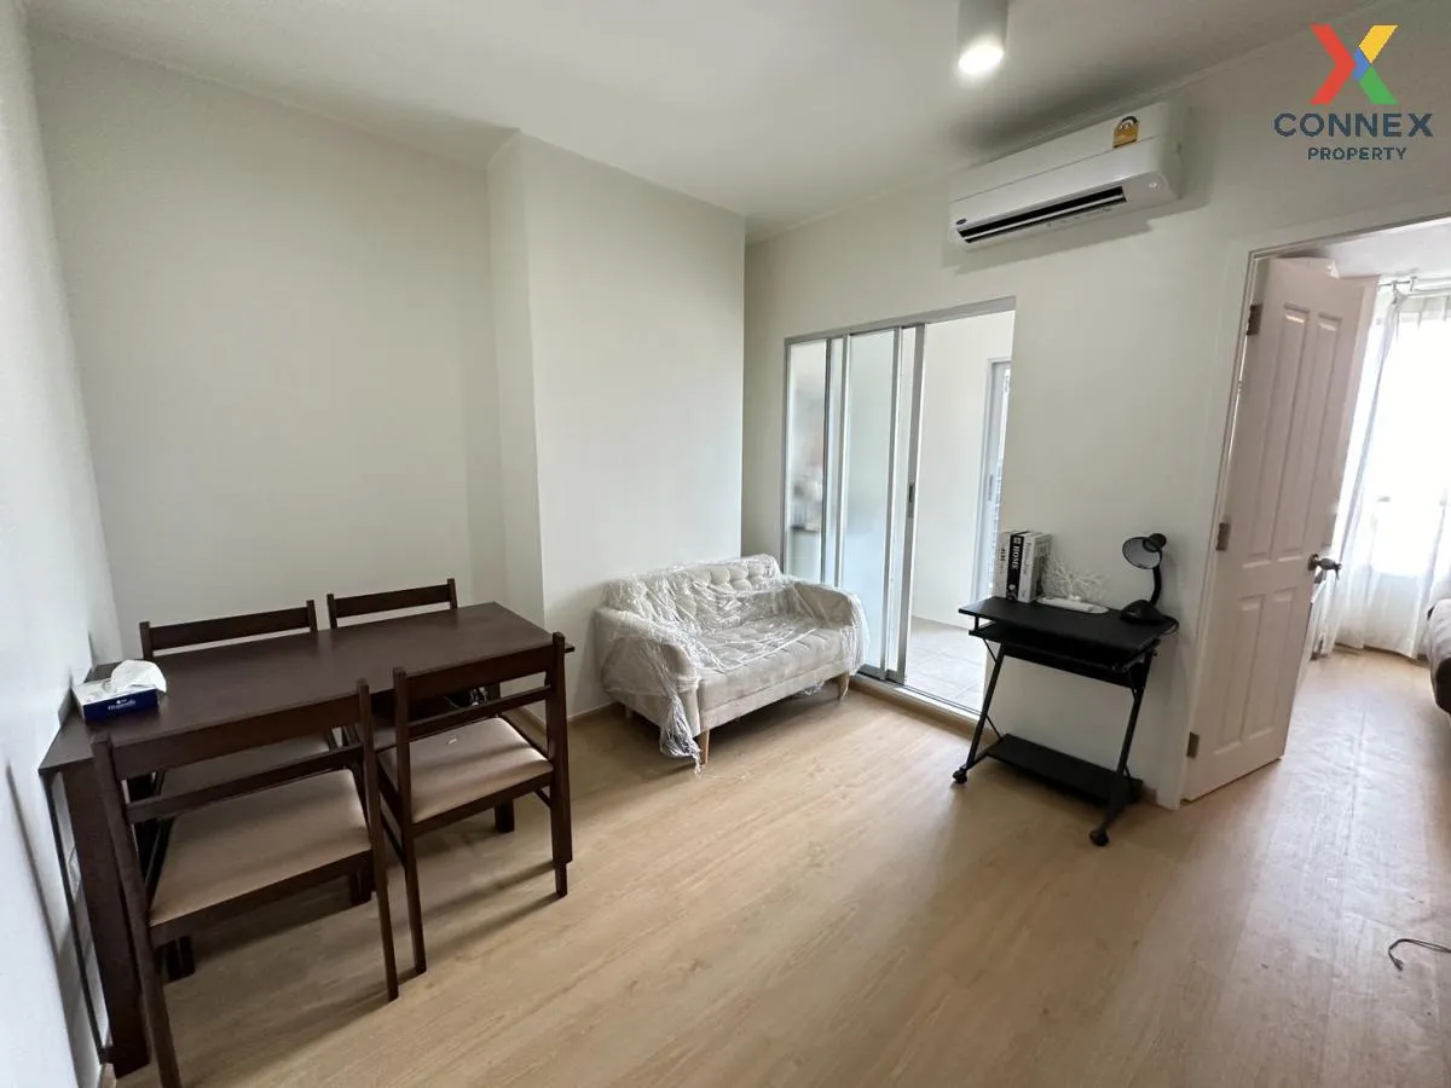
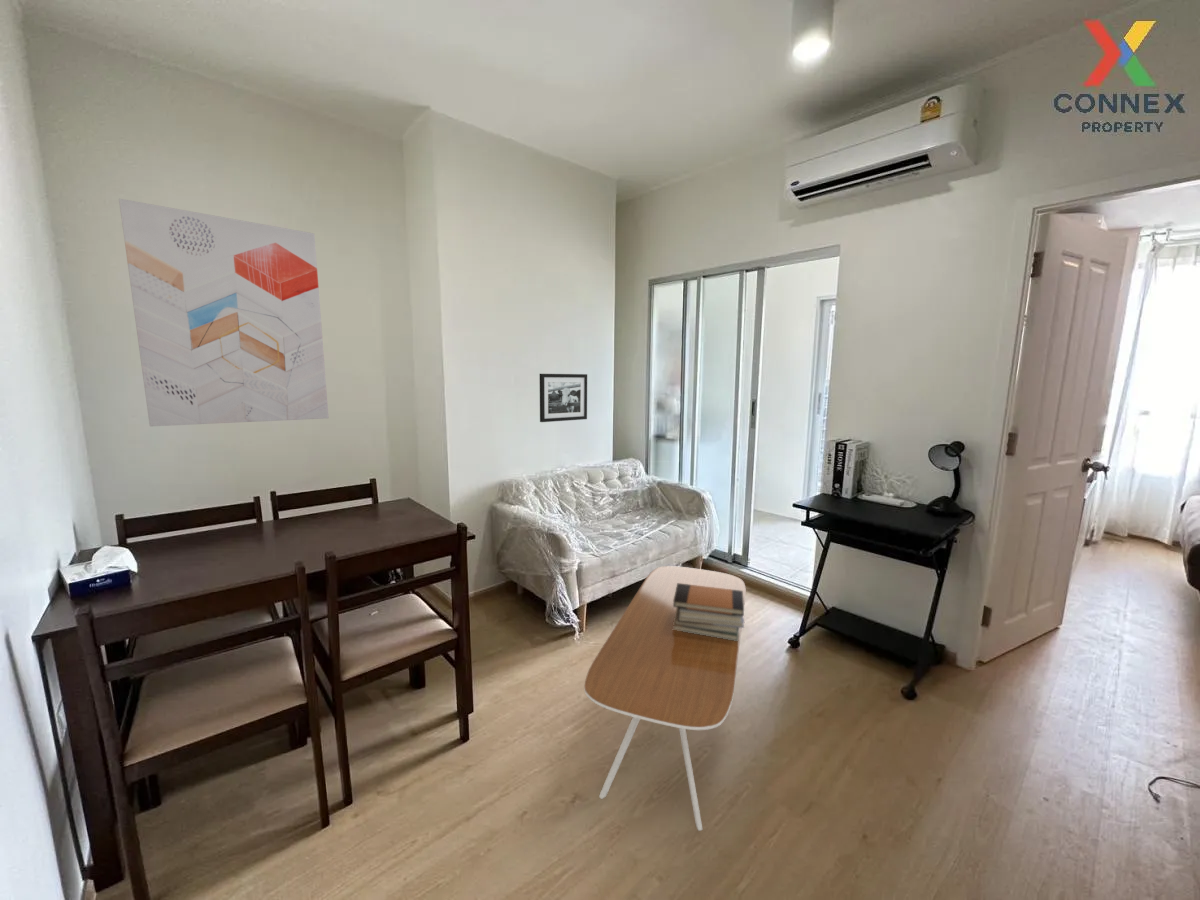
+ book stack [672,583,745,641]
+ wall art [118,198,330,427]
+ coffee table [584,565,747,832]
+ picture frame [539,373,588,423]
